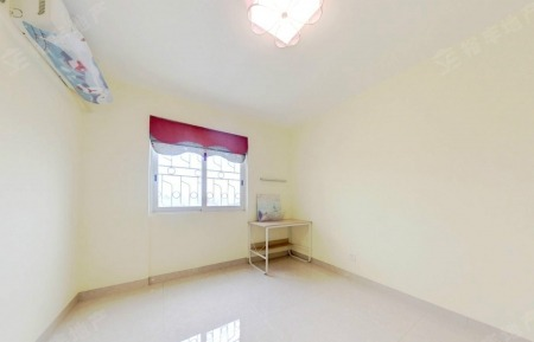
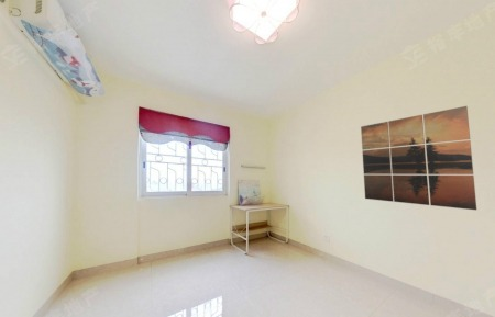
+ wall art [360,105,477,211]
